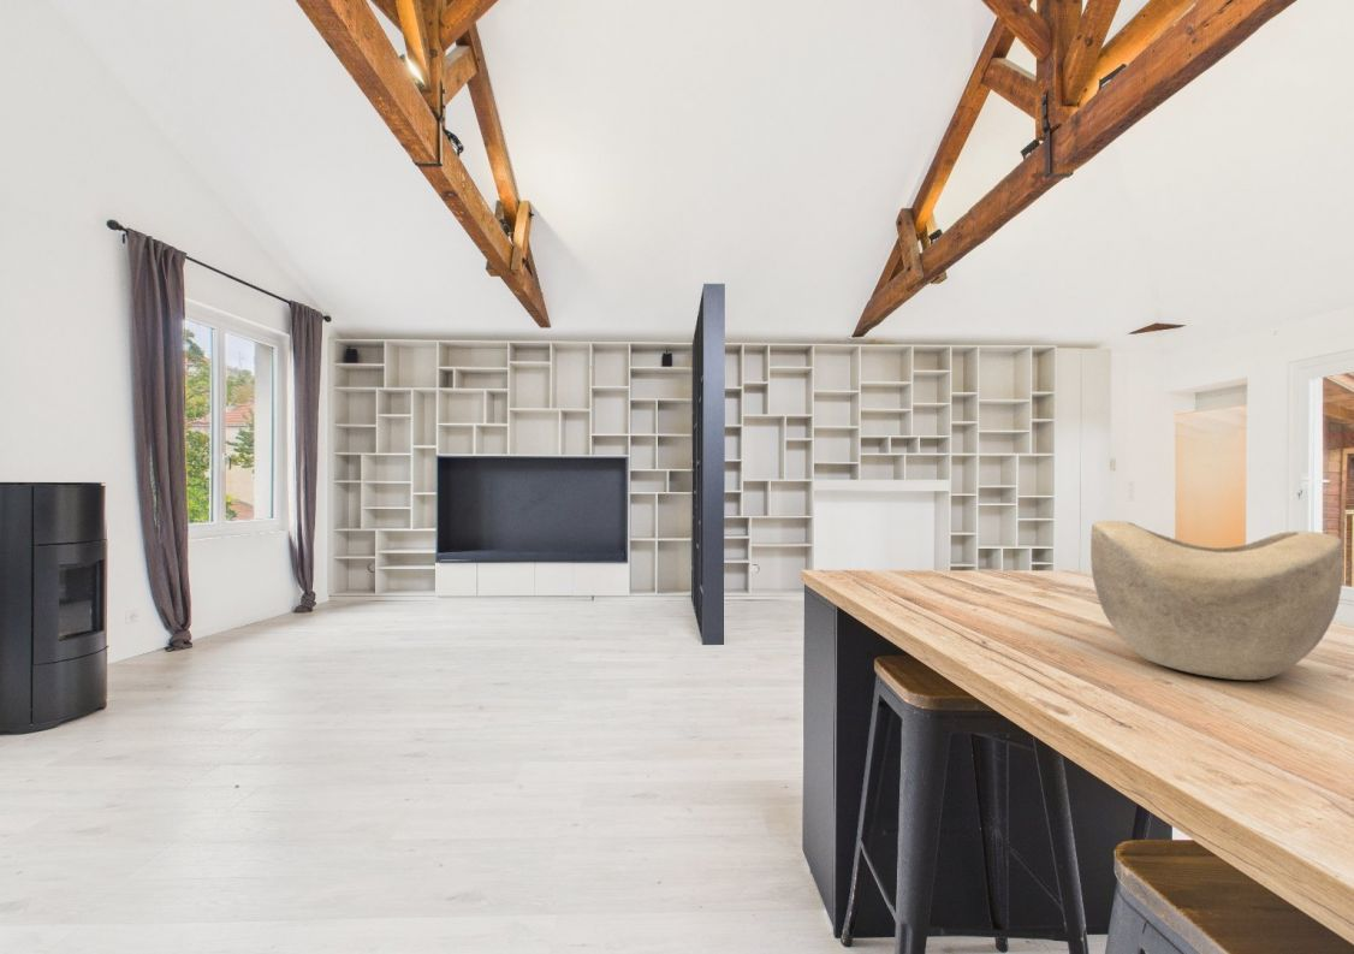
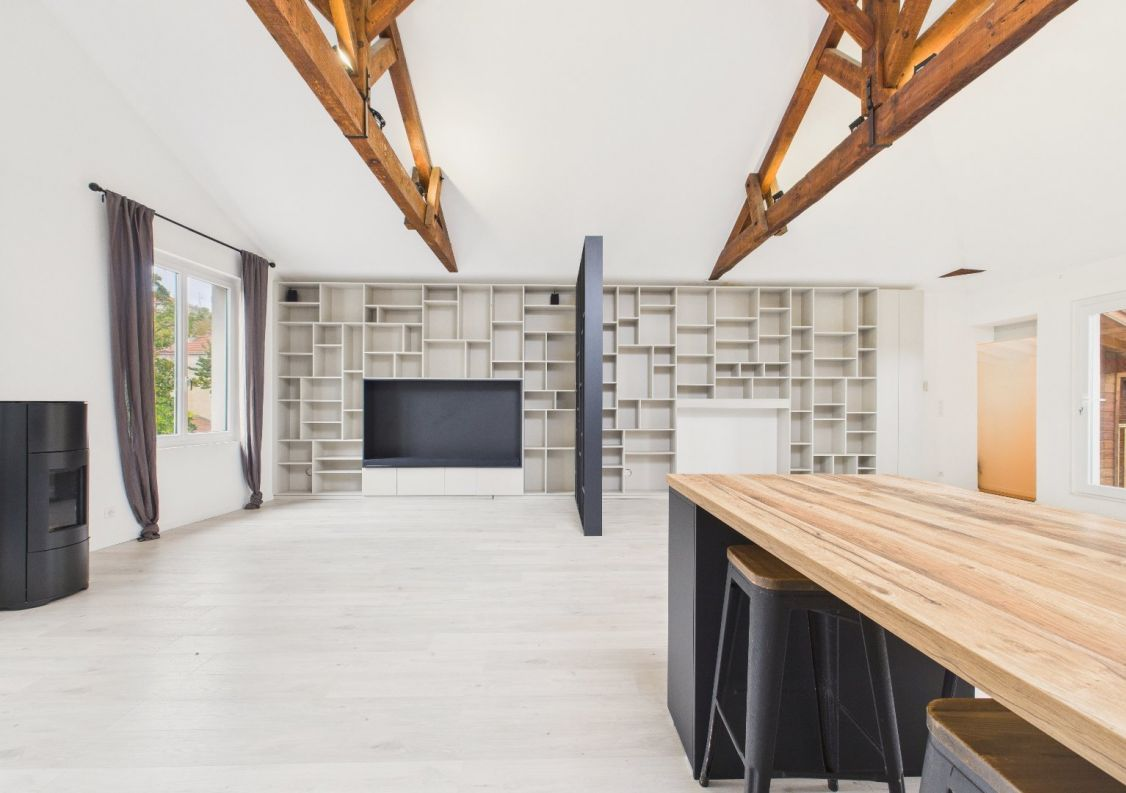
- decorative bowl [1089,520,1344,681]
